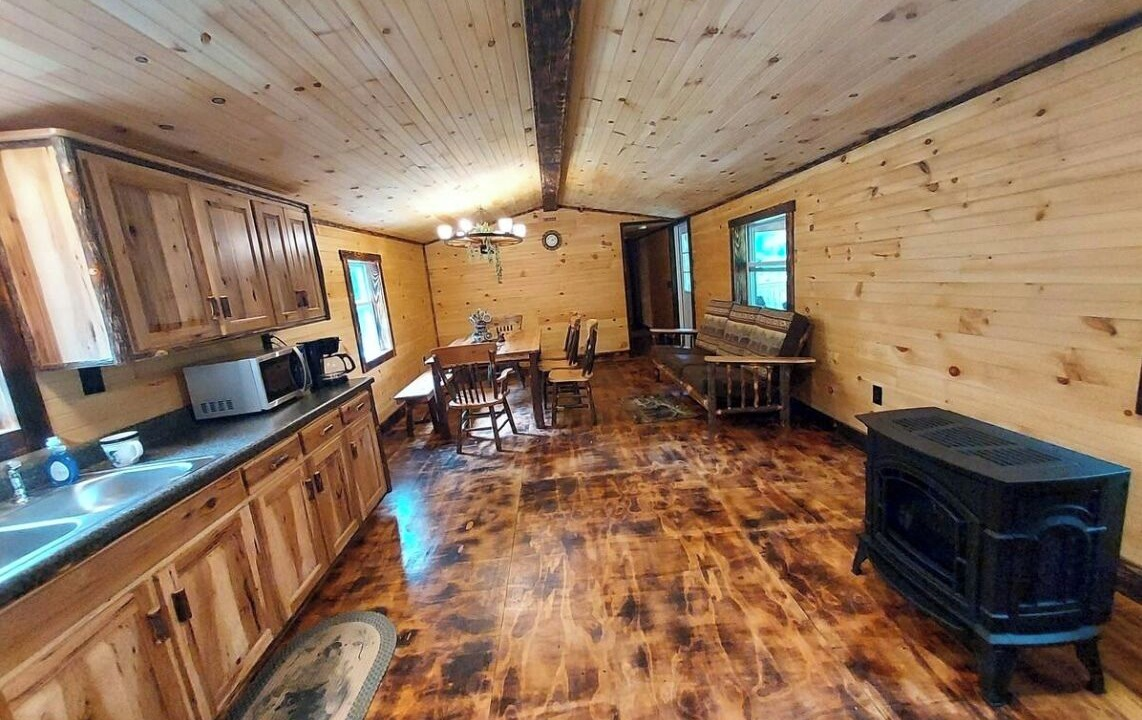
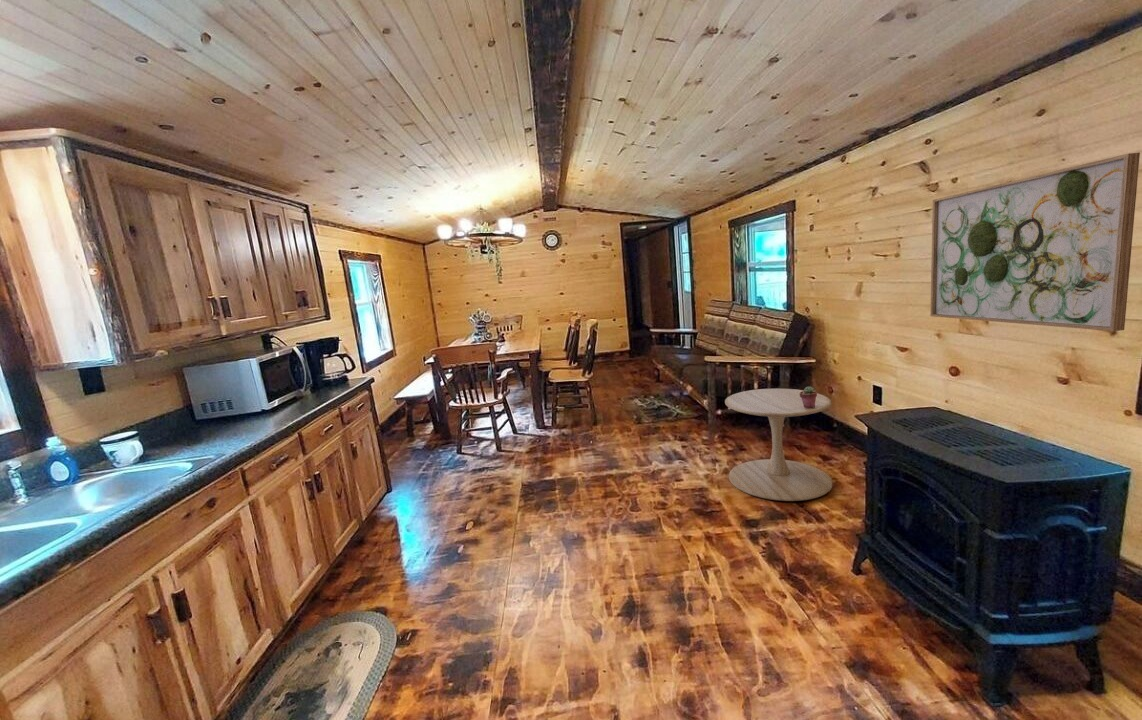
+ wall art [929,151,1141,332]
+ side table [724,388,833,502]
+ potted succulent [800,386,818,408]
